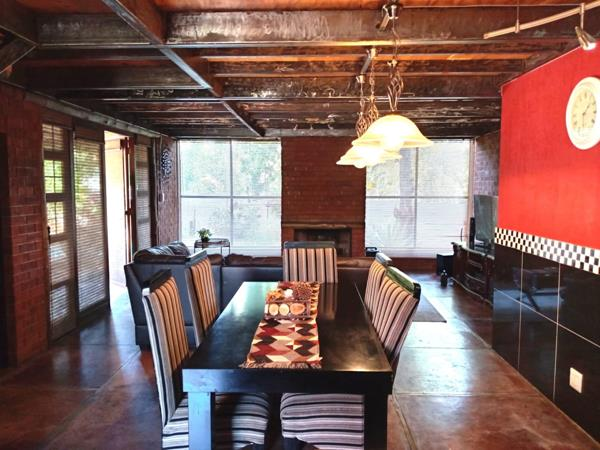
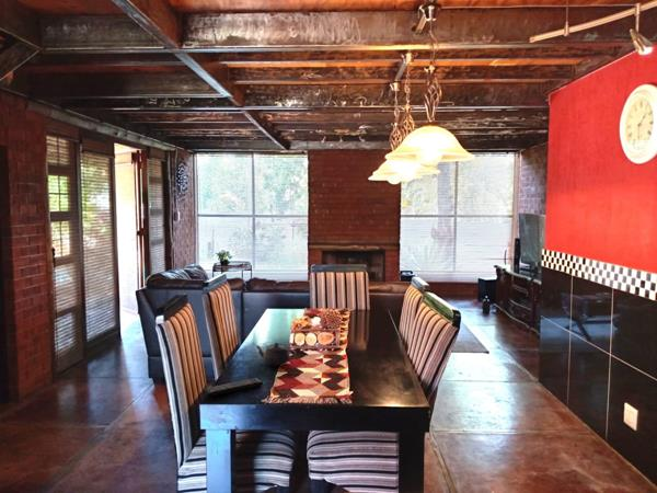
+ teapot [254,342,297,367]
+ remote control [203,377,264,398]
